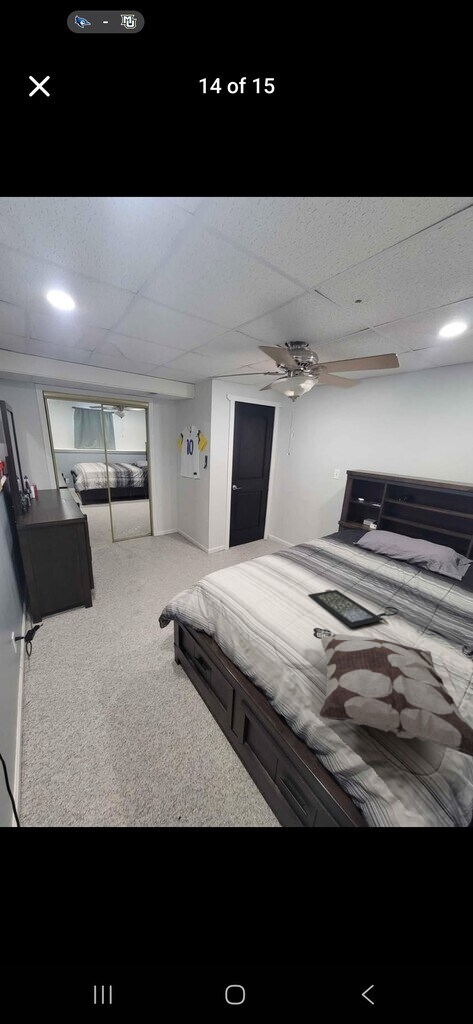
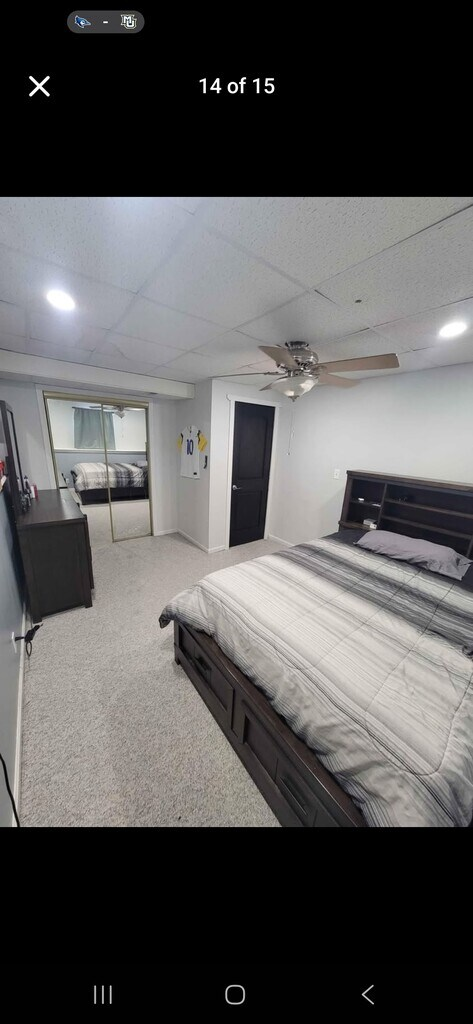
- decorative pillow [312,627,473,758]
- clutch bag [308,588,399,628]
